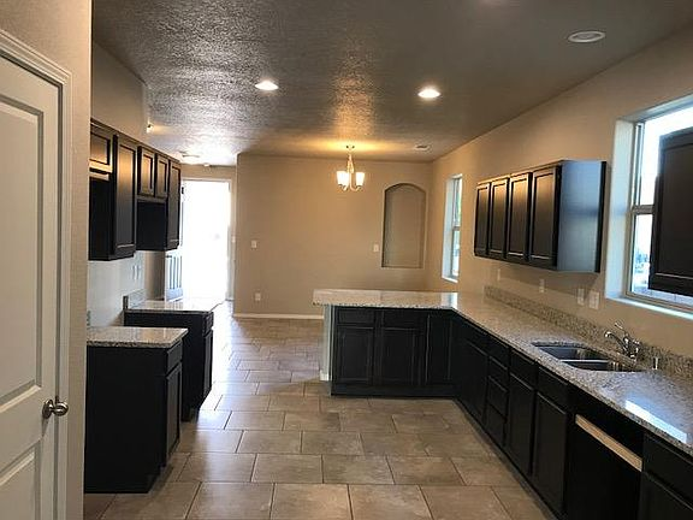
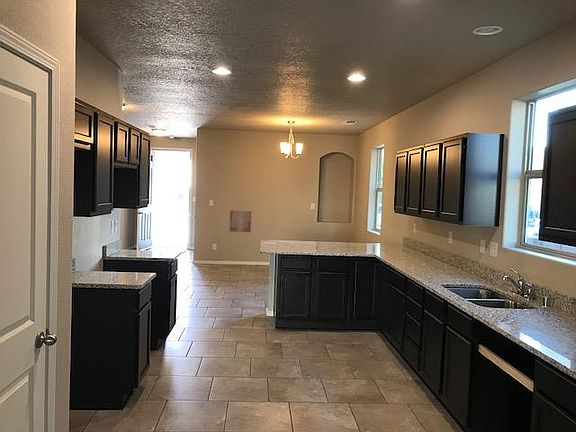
+ wall art [229,210,252,233]
